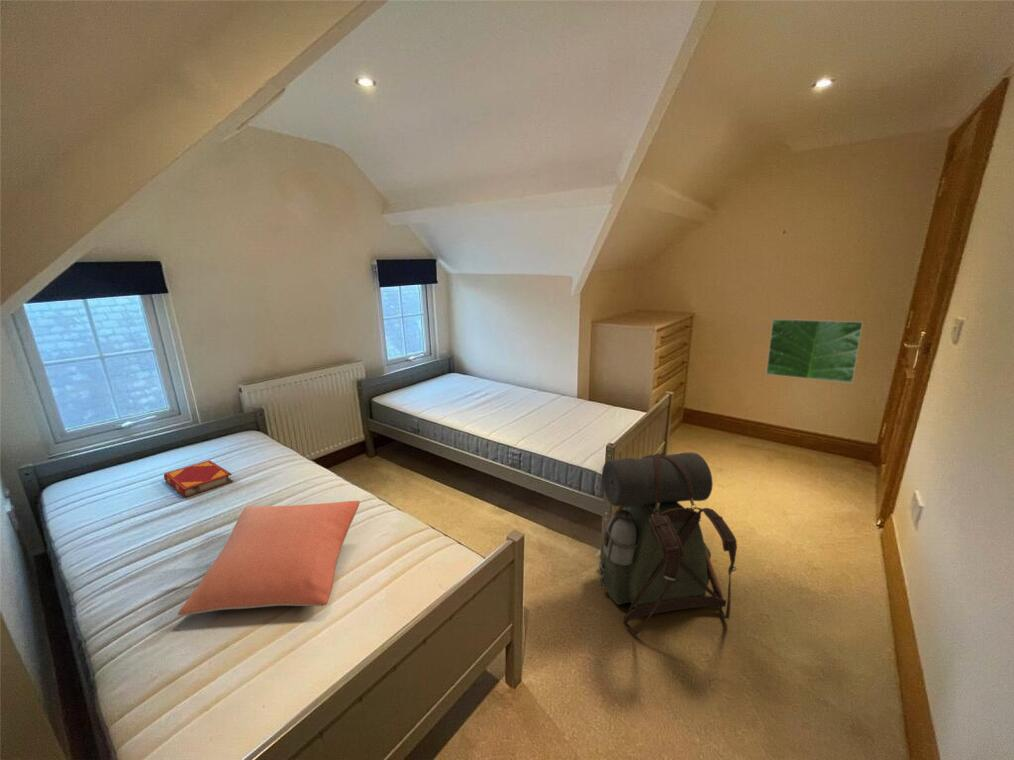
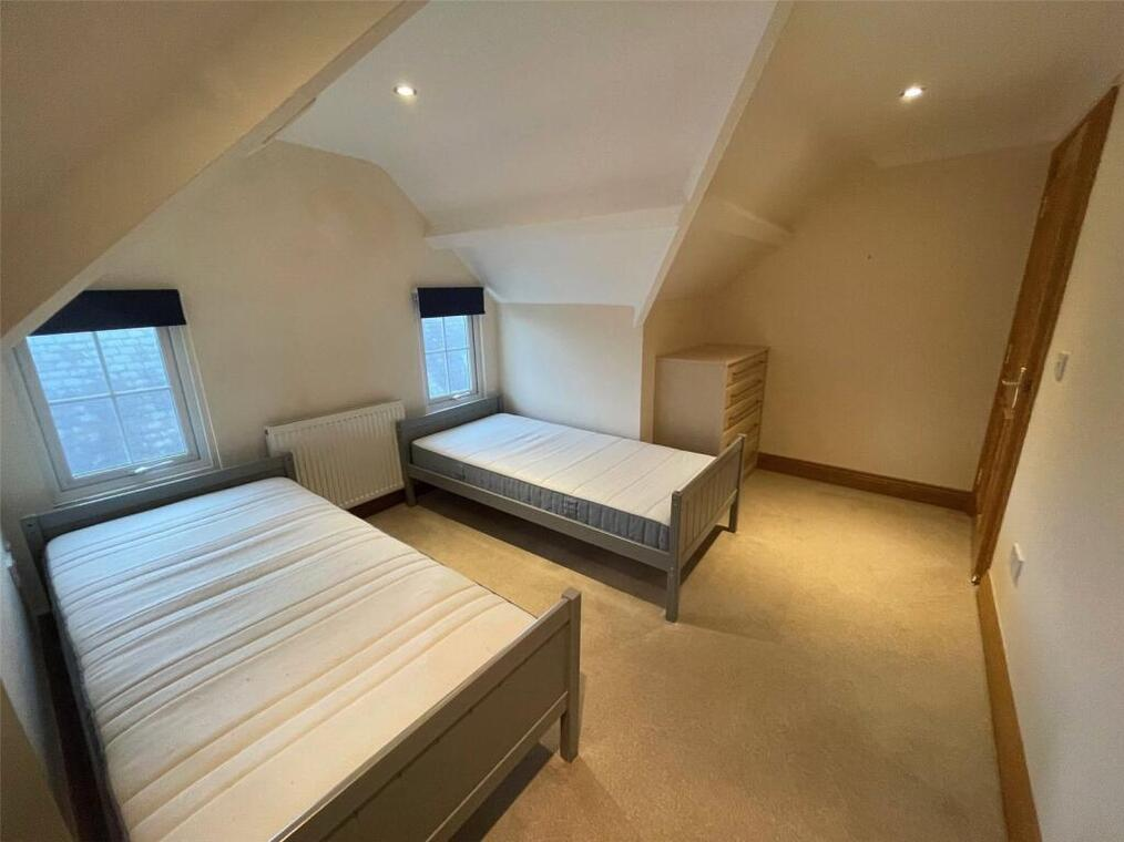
- backpack [597,452,738,635]
- pillow [177,500,361,616]
- hardback book [163,459,234,498]
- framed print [765,318,864,384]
